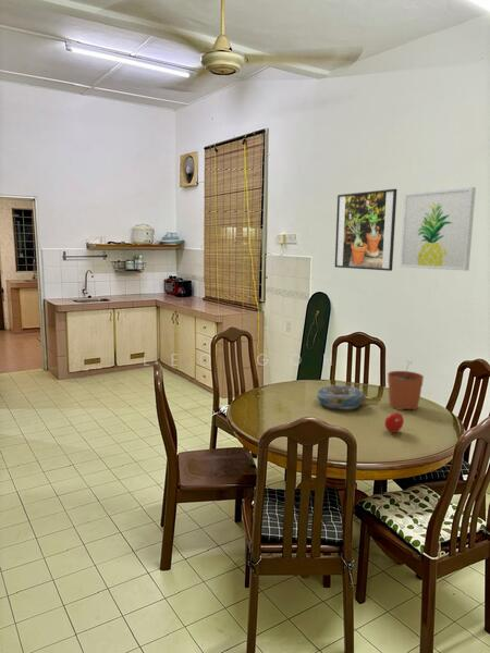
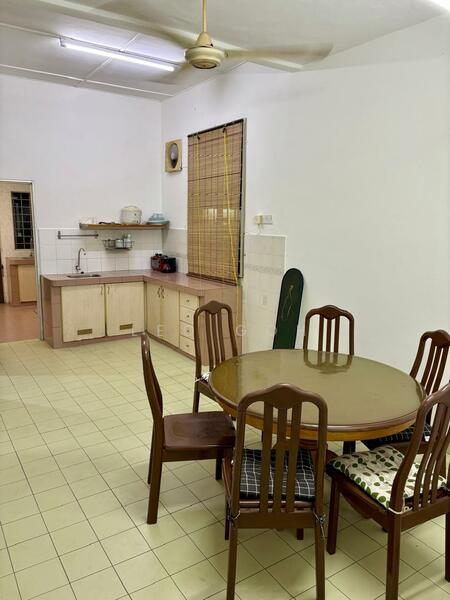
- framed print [334,188,397,272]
- wall art [400,186,477,272]
- plant pot [387,359,425,411]
- decorative bowl [316,384,367,410]
- fruit [383,411,405,433]
